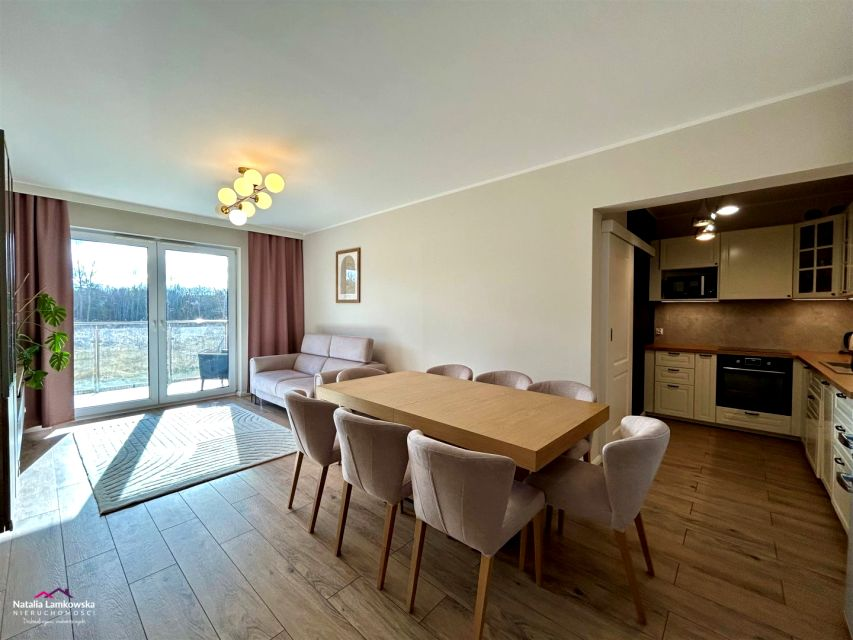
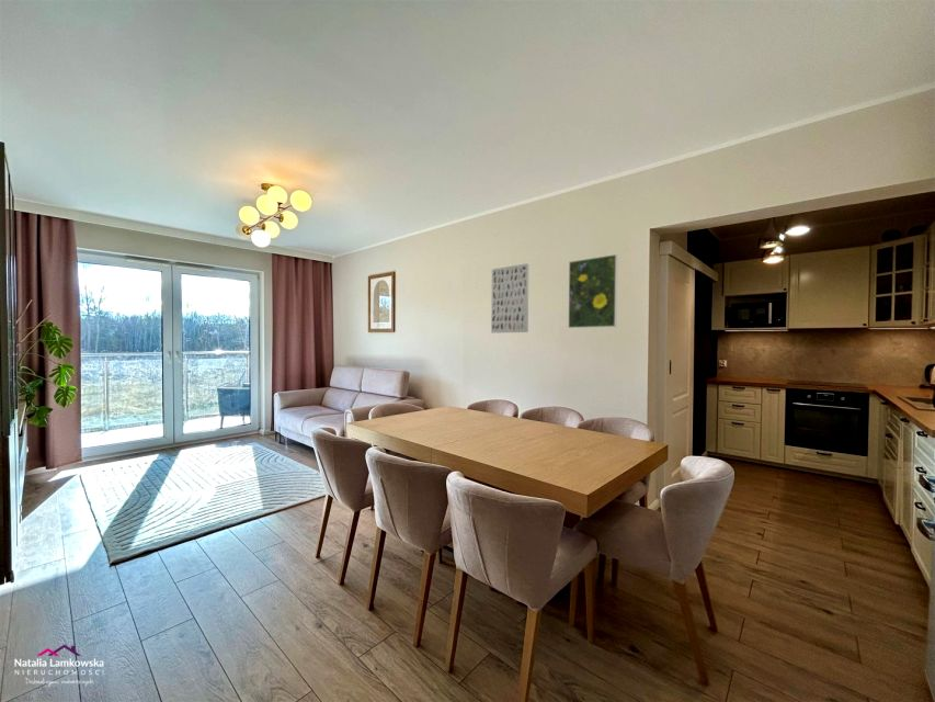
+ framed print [567,253,619,329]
+ wall art [490,262,529,333]
